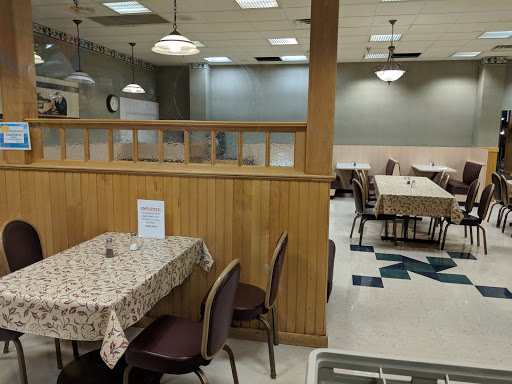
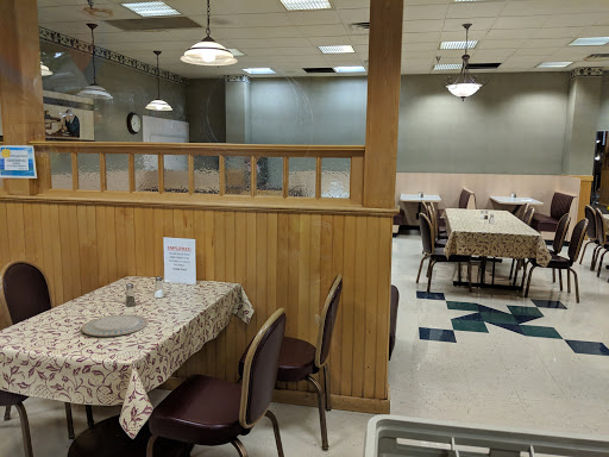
+ chinaware [81,313,150,337]
